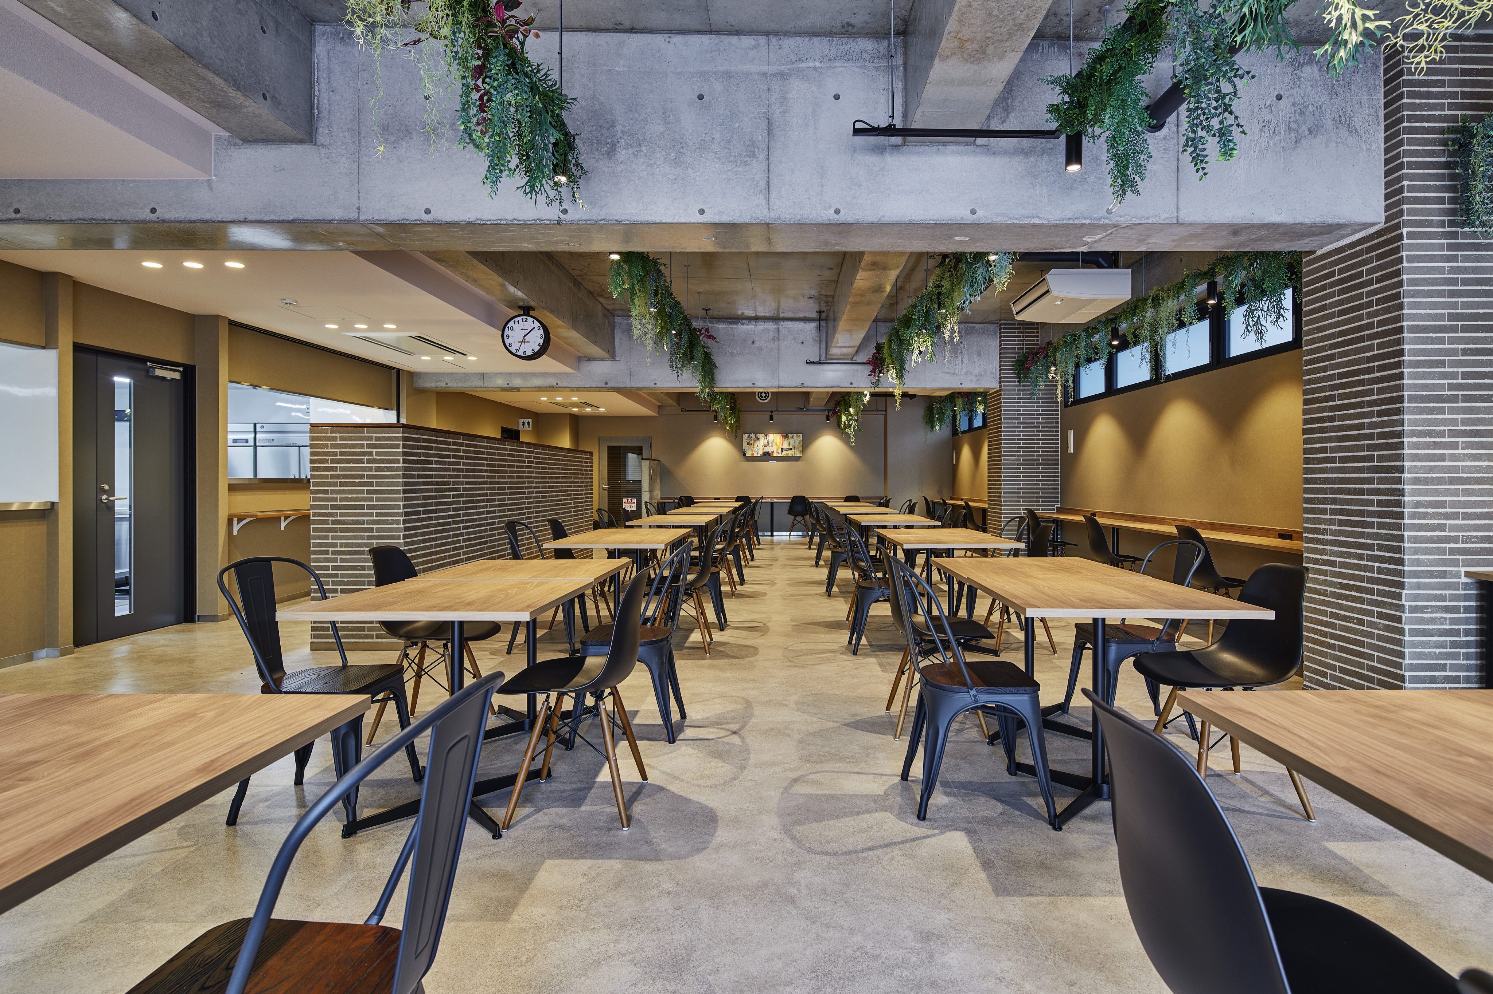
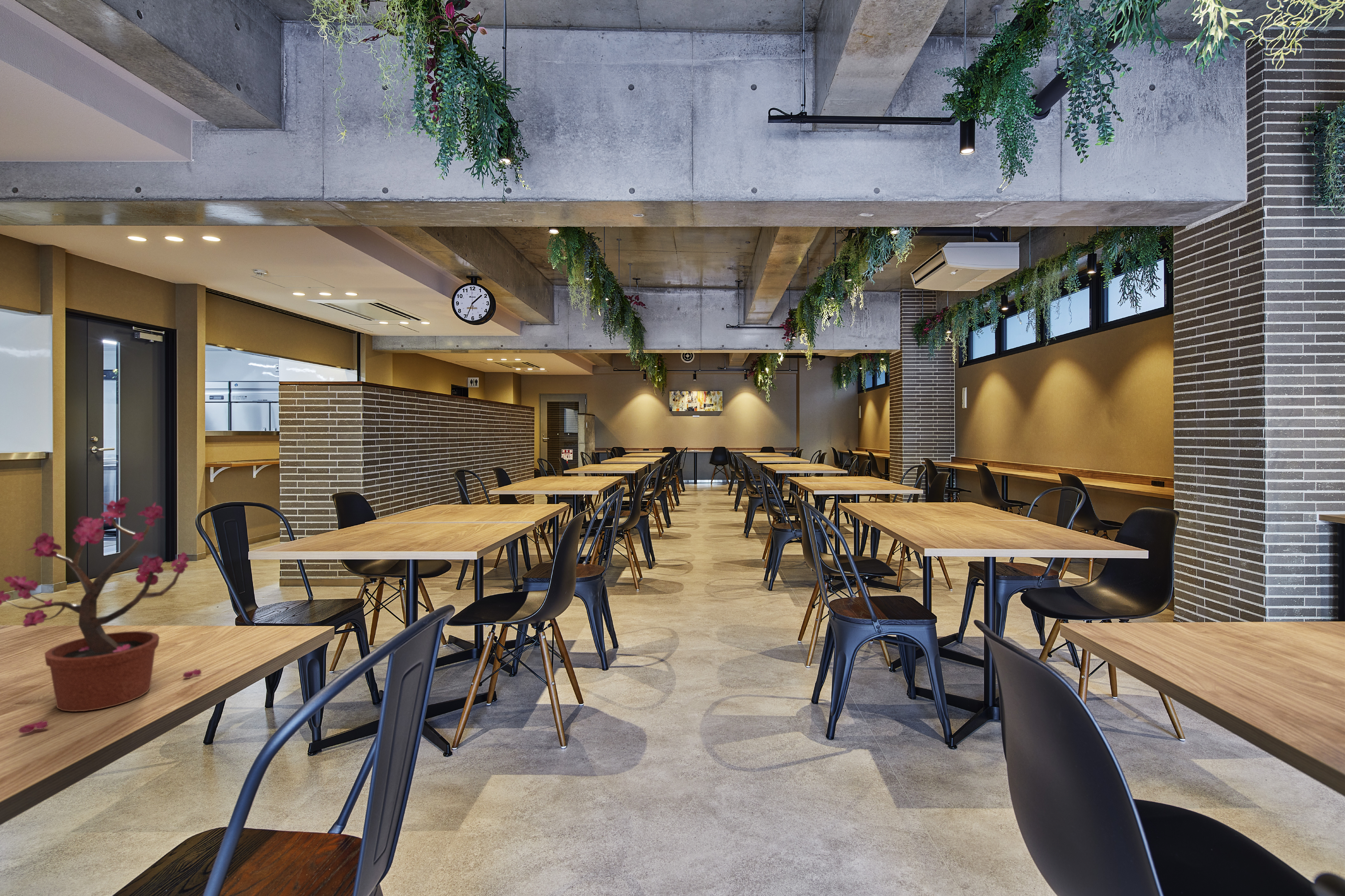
+ potted plant [0,497,202,734]
